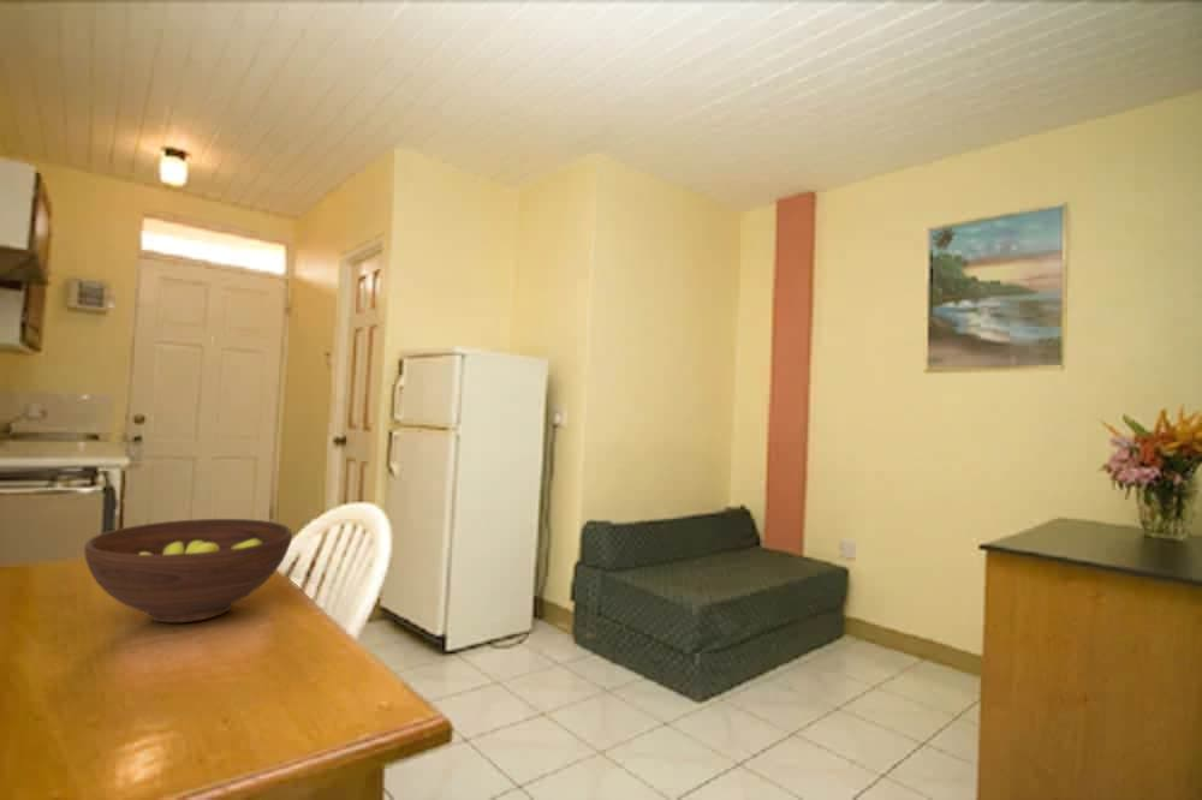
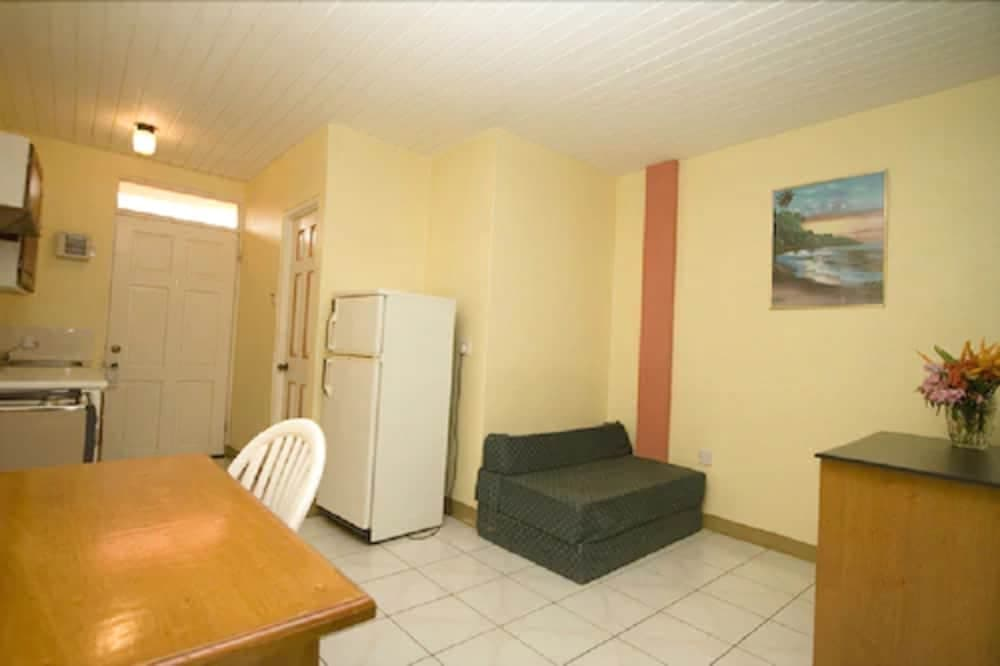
- fruit bowl [83,518,293,623]
